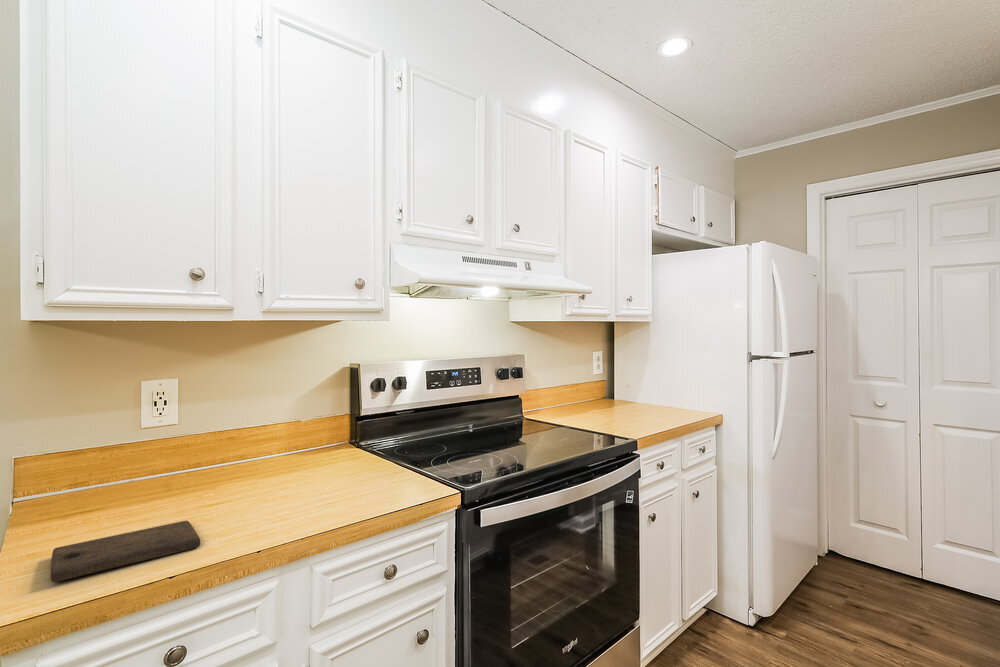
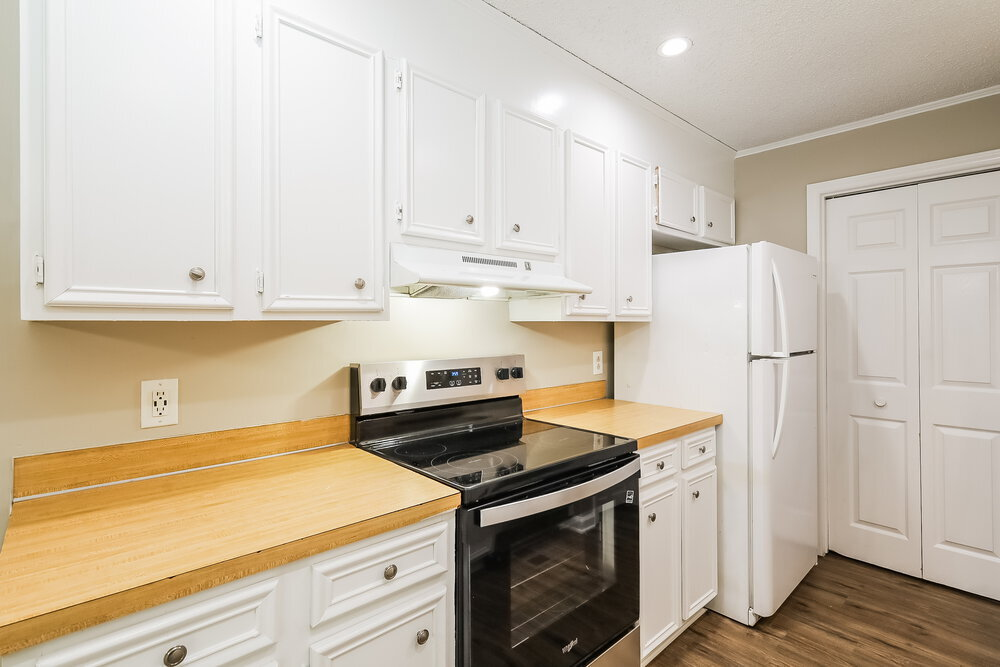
- cutting board [50,520,201,583]
